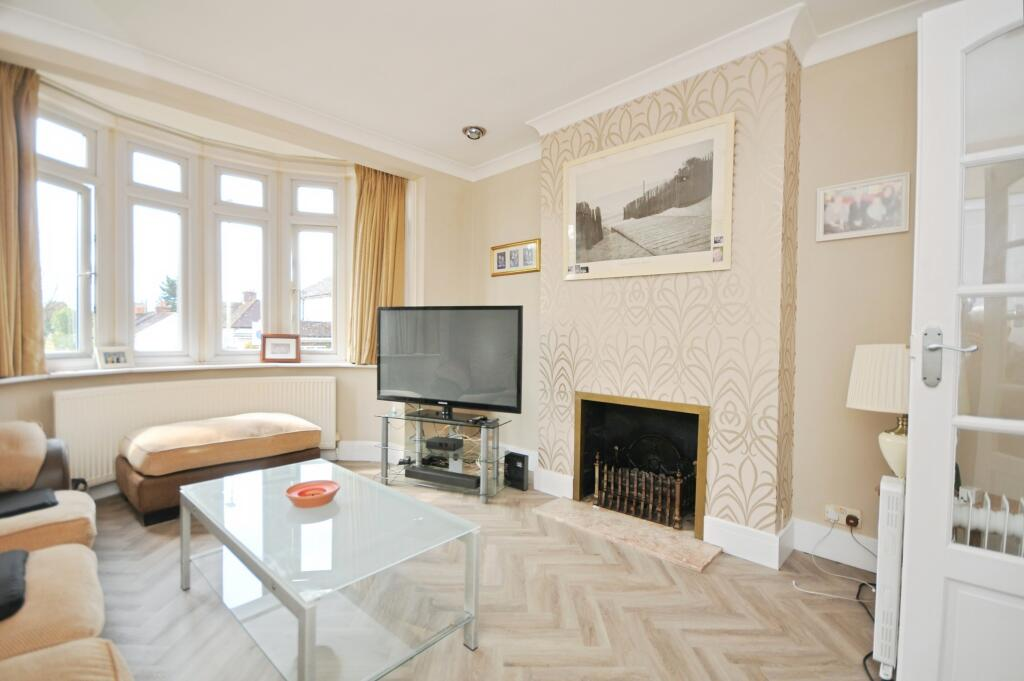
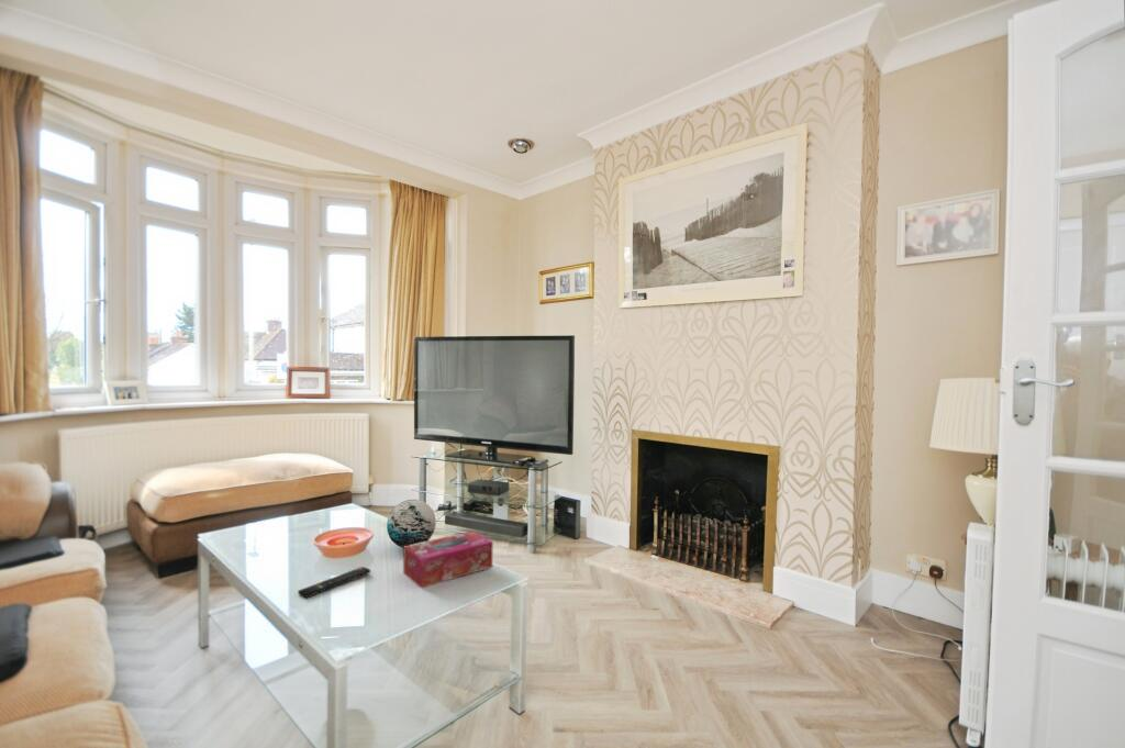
+ decorative orb [386,499,437,549]
+ tissue box [402,529,494,589]
+ remote control [297,566,371,599]
